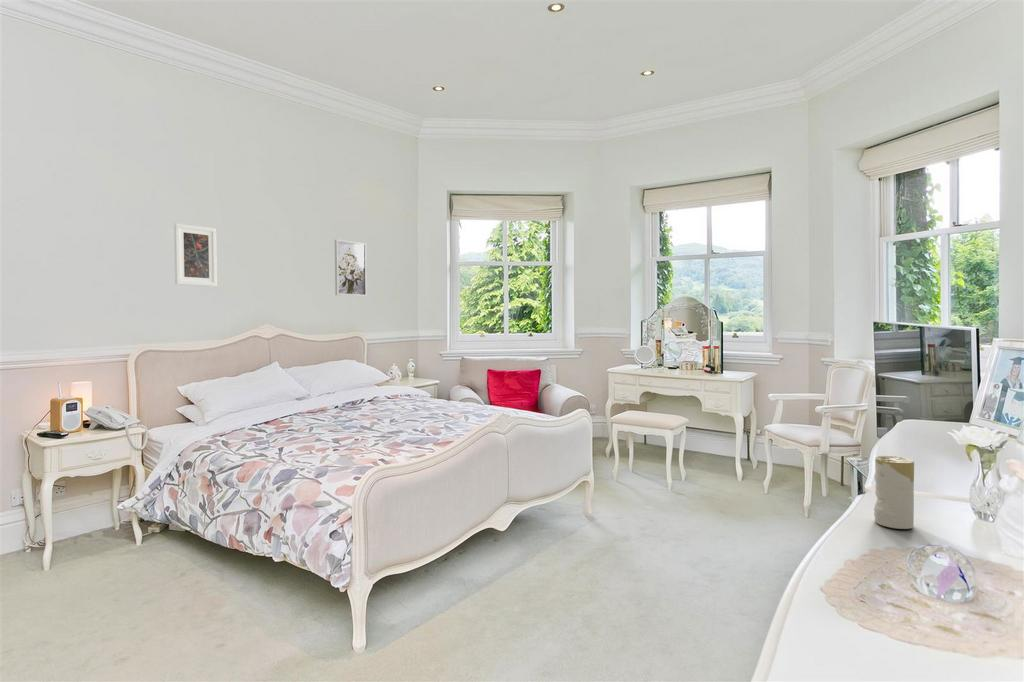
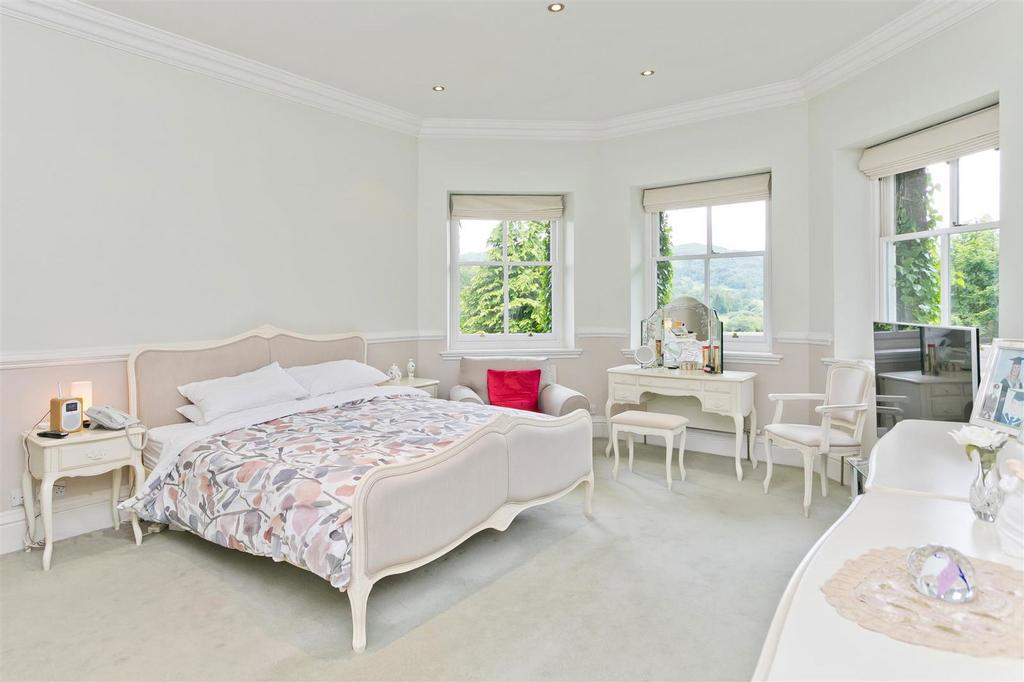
- wall art [334,238,368,297]
- candle [873,455,915,530]
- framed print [173,222,218,287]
